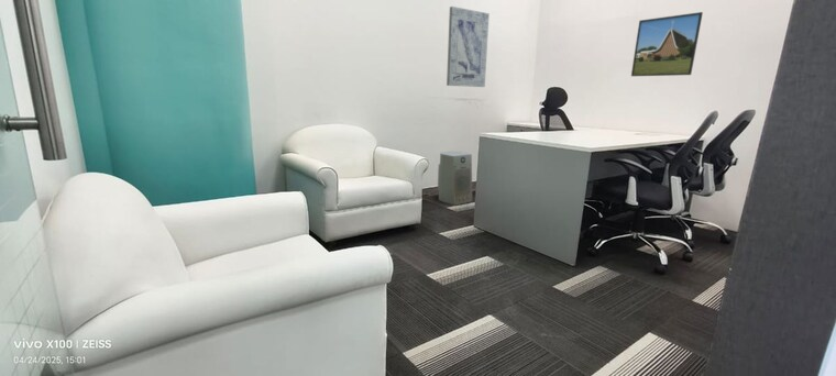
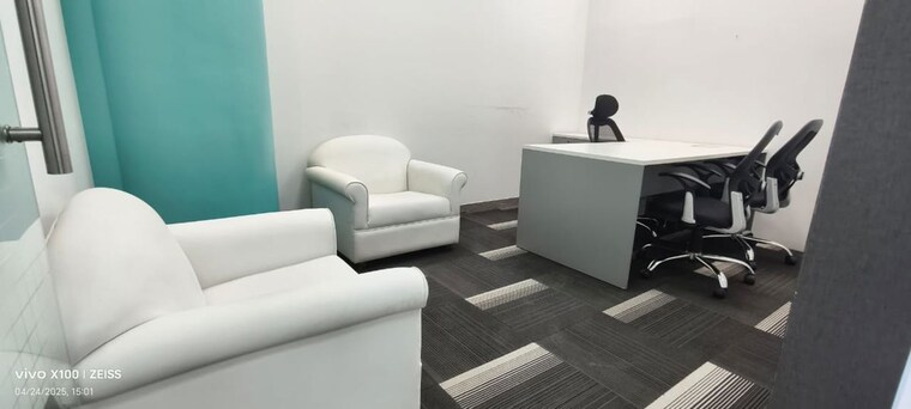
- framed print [630,11,704,77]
- fan [437,151,473,207]
- wall art [446,5,491,88]
